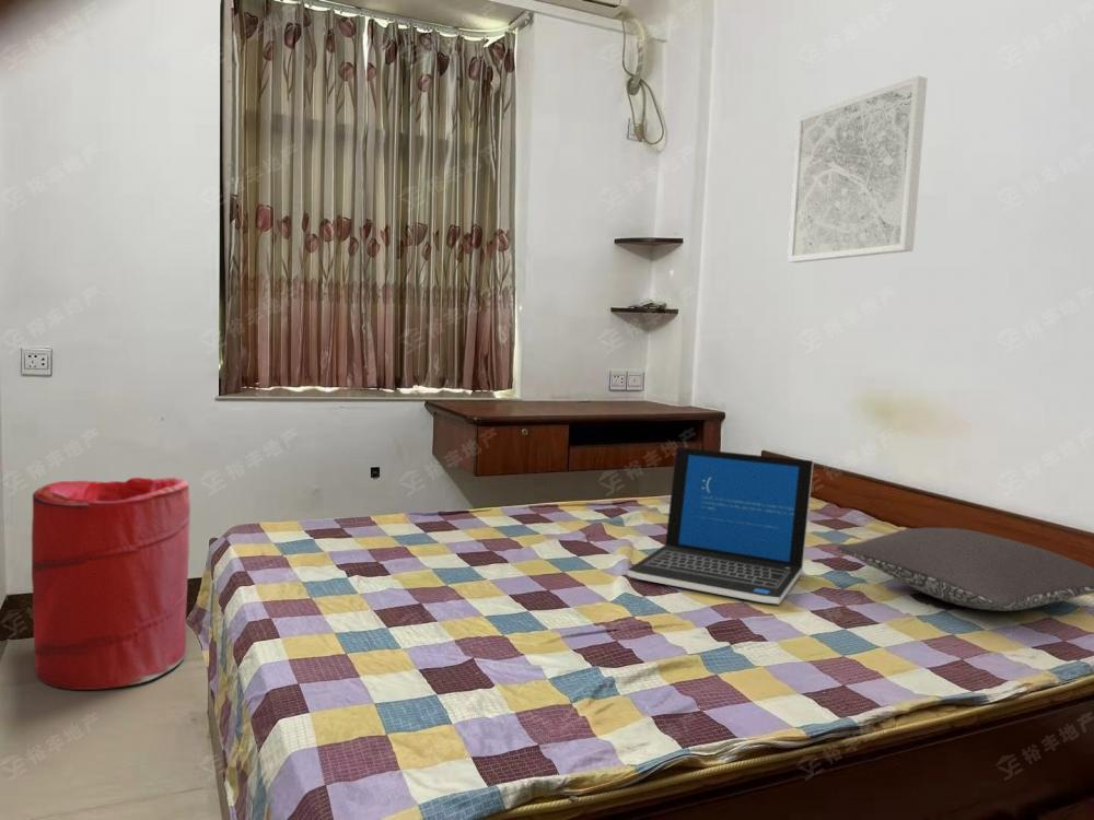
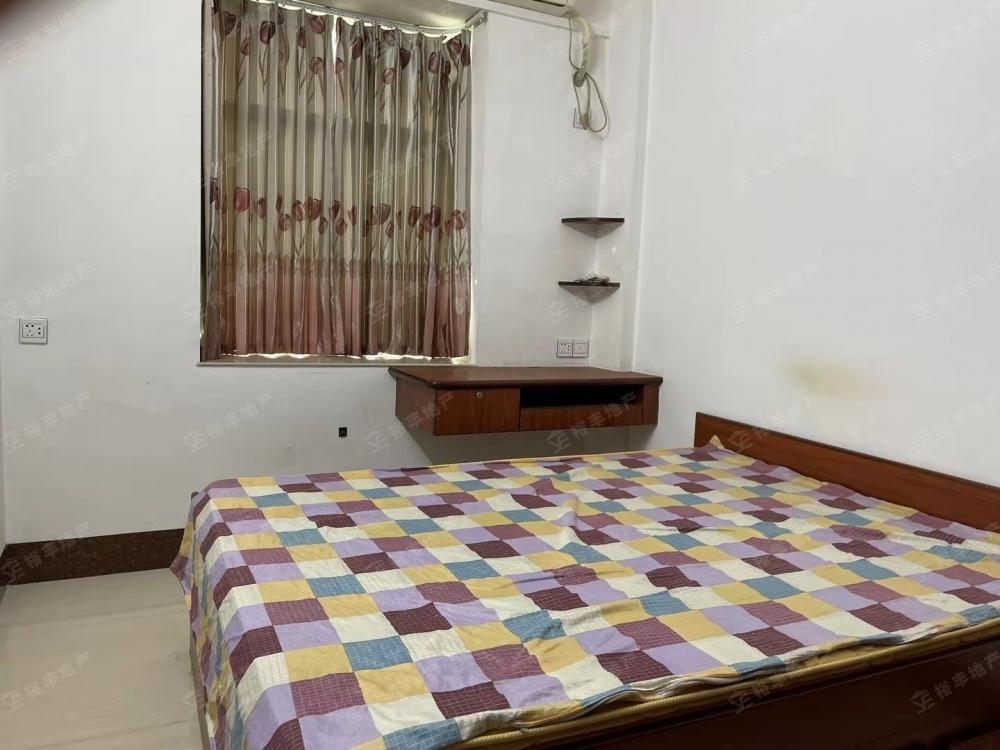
- pillow [836,527,1094,612]
- wall art [787,74,929,263]
- laptop [626,446,815,605]
- laundry hamper [31,477,191,691]
